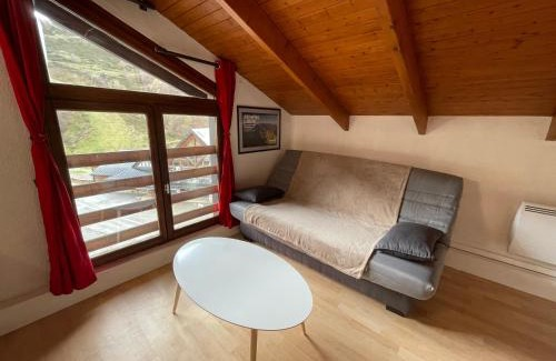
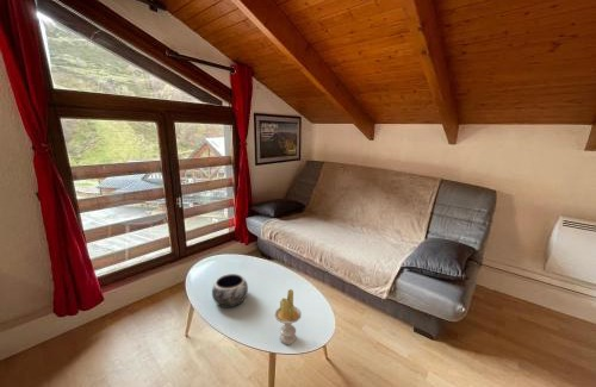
+ candle [274,288,303,345]
+ decorative bowl [211,273,249,308]
